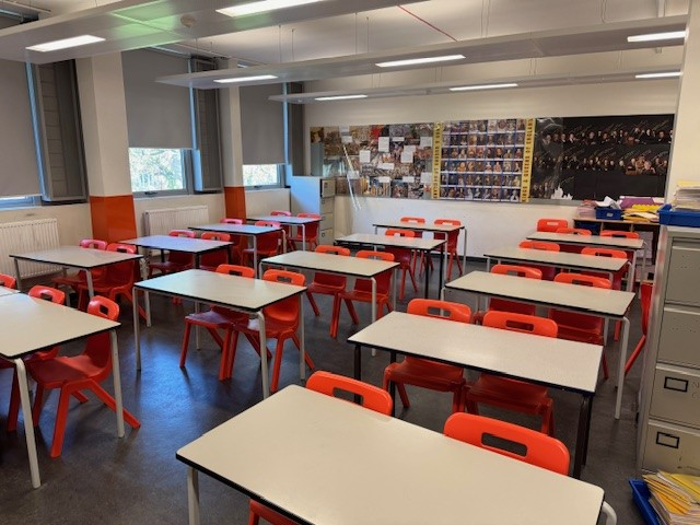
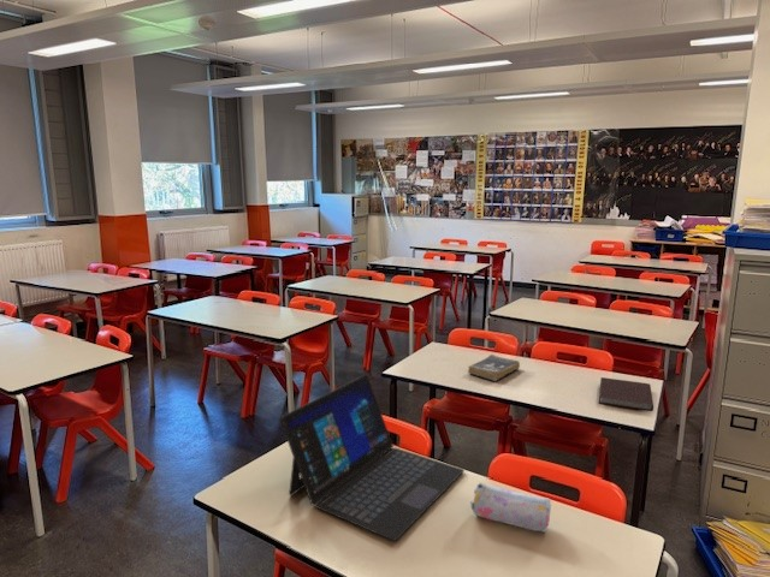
+ pencil case [470,481,552,534]
+ laptop [279,374,466,542]
+ notebook [598,376,654,412]
+ book [467,353,521,382]
